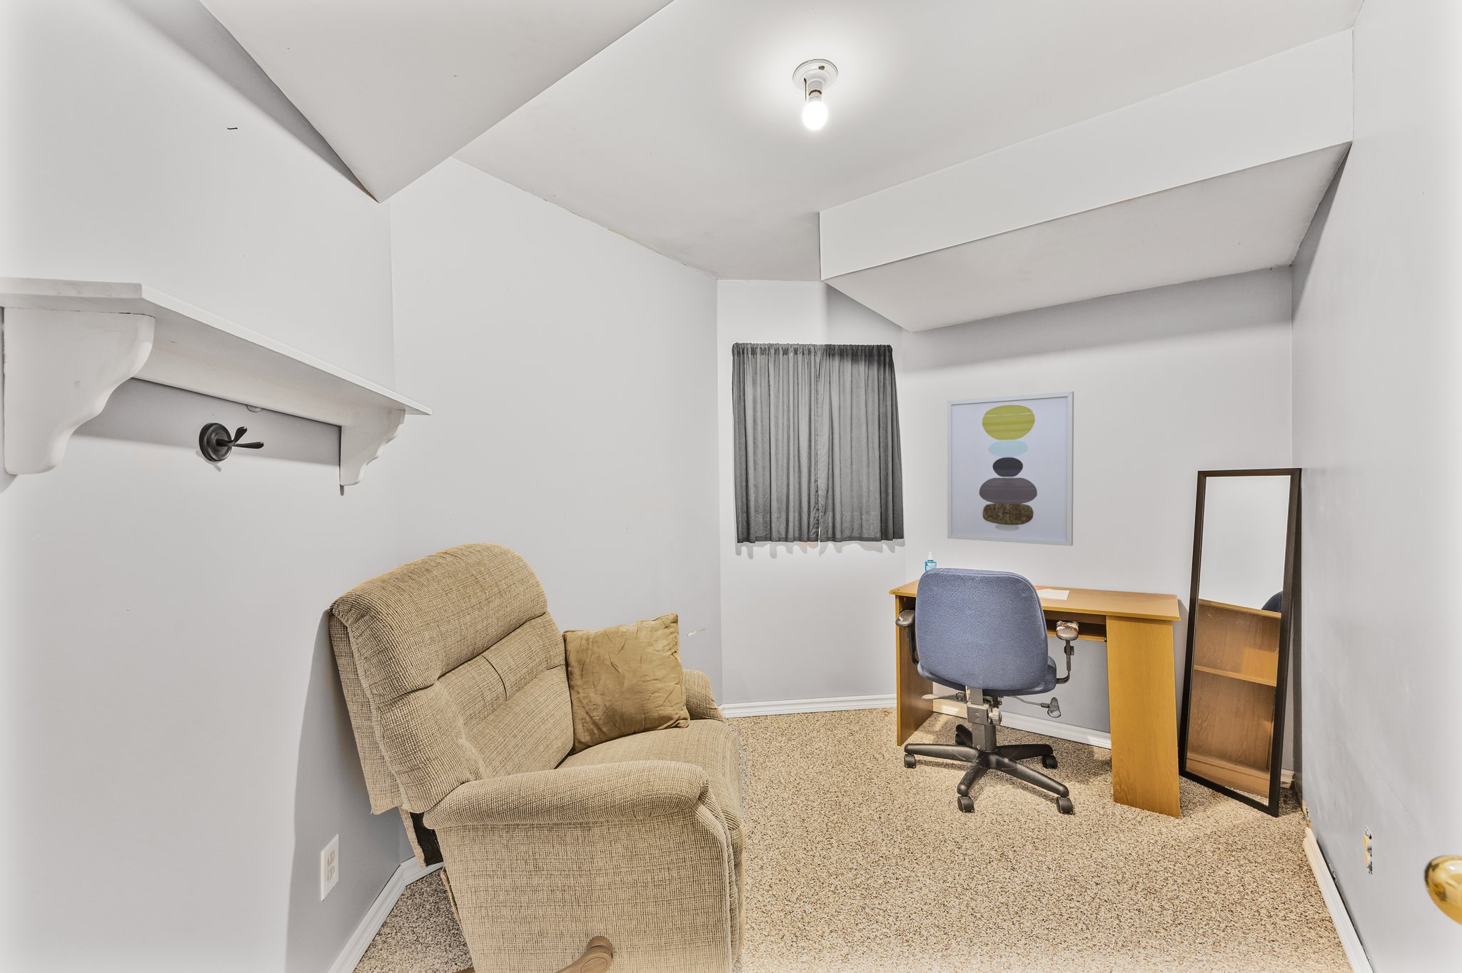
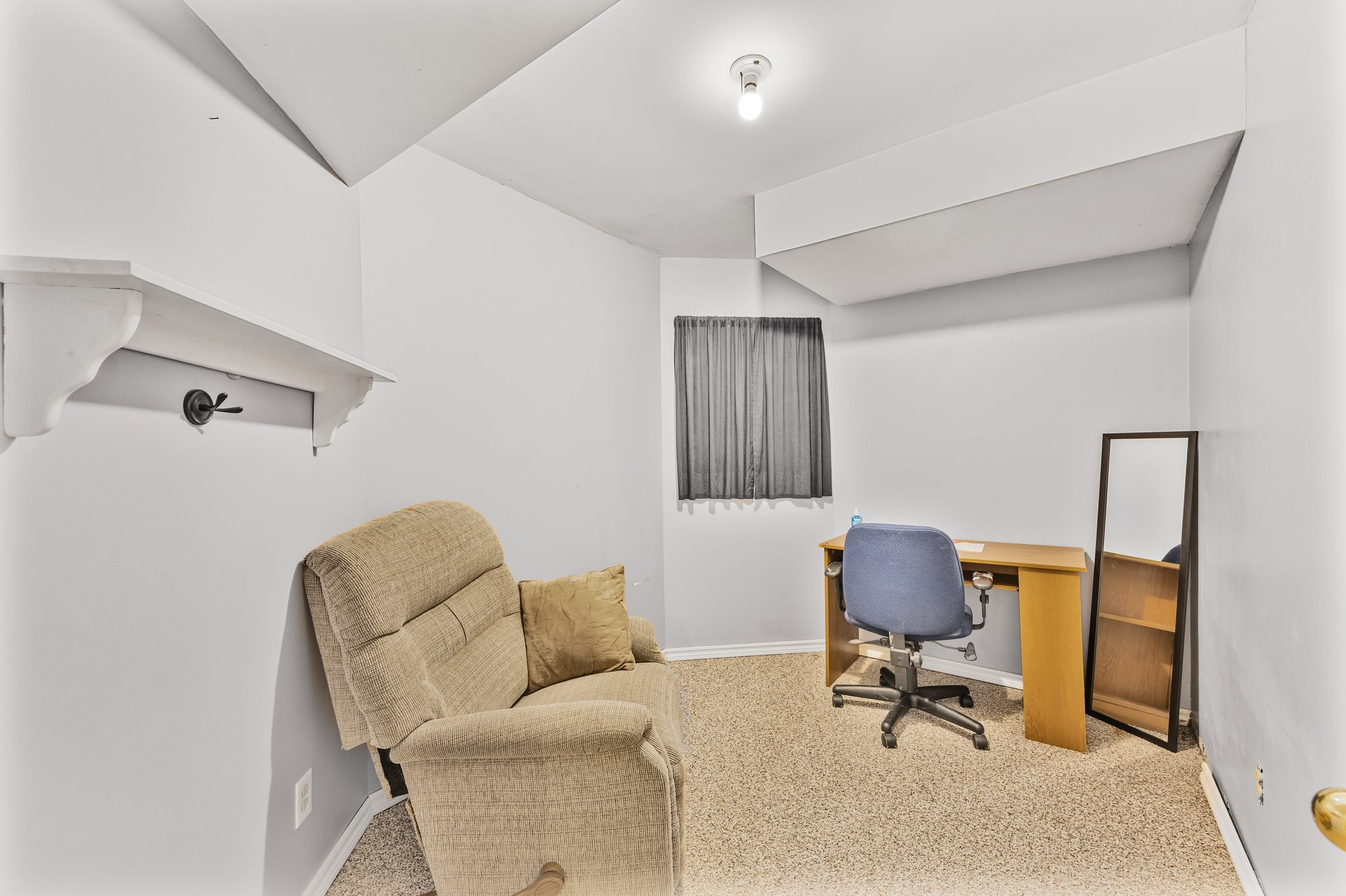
- wall art [946,391,1074,546]
